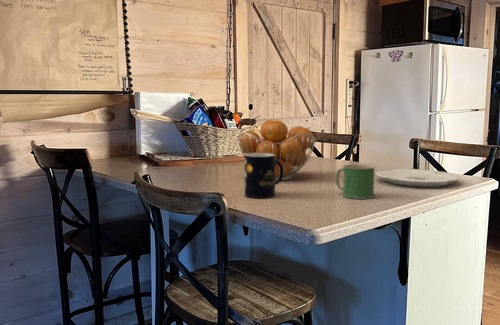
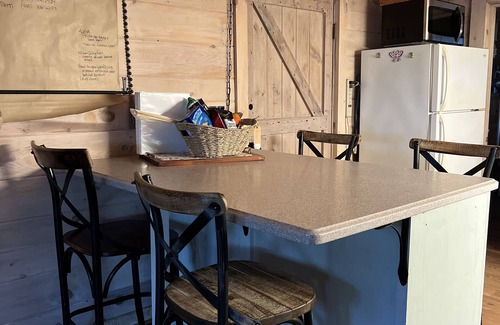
- fruit basket [237,119,317,181]
- mug [243,153,283,199]
- mug [334,163,376,200]
- plate [375,168,463,188]
